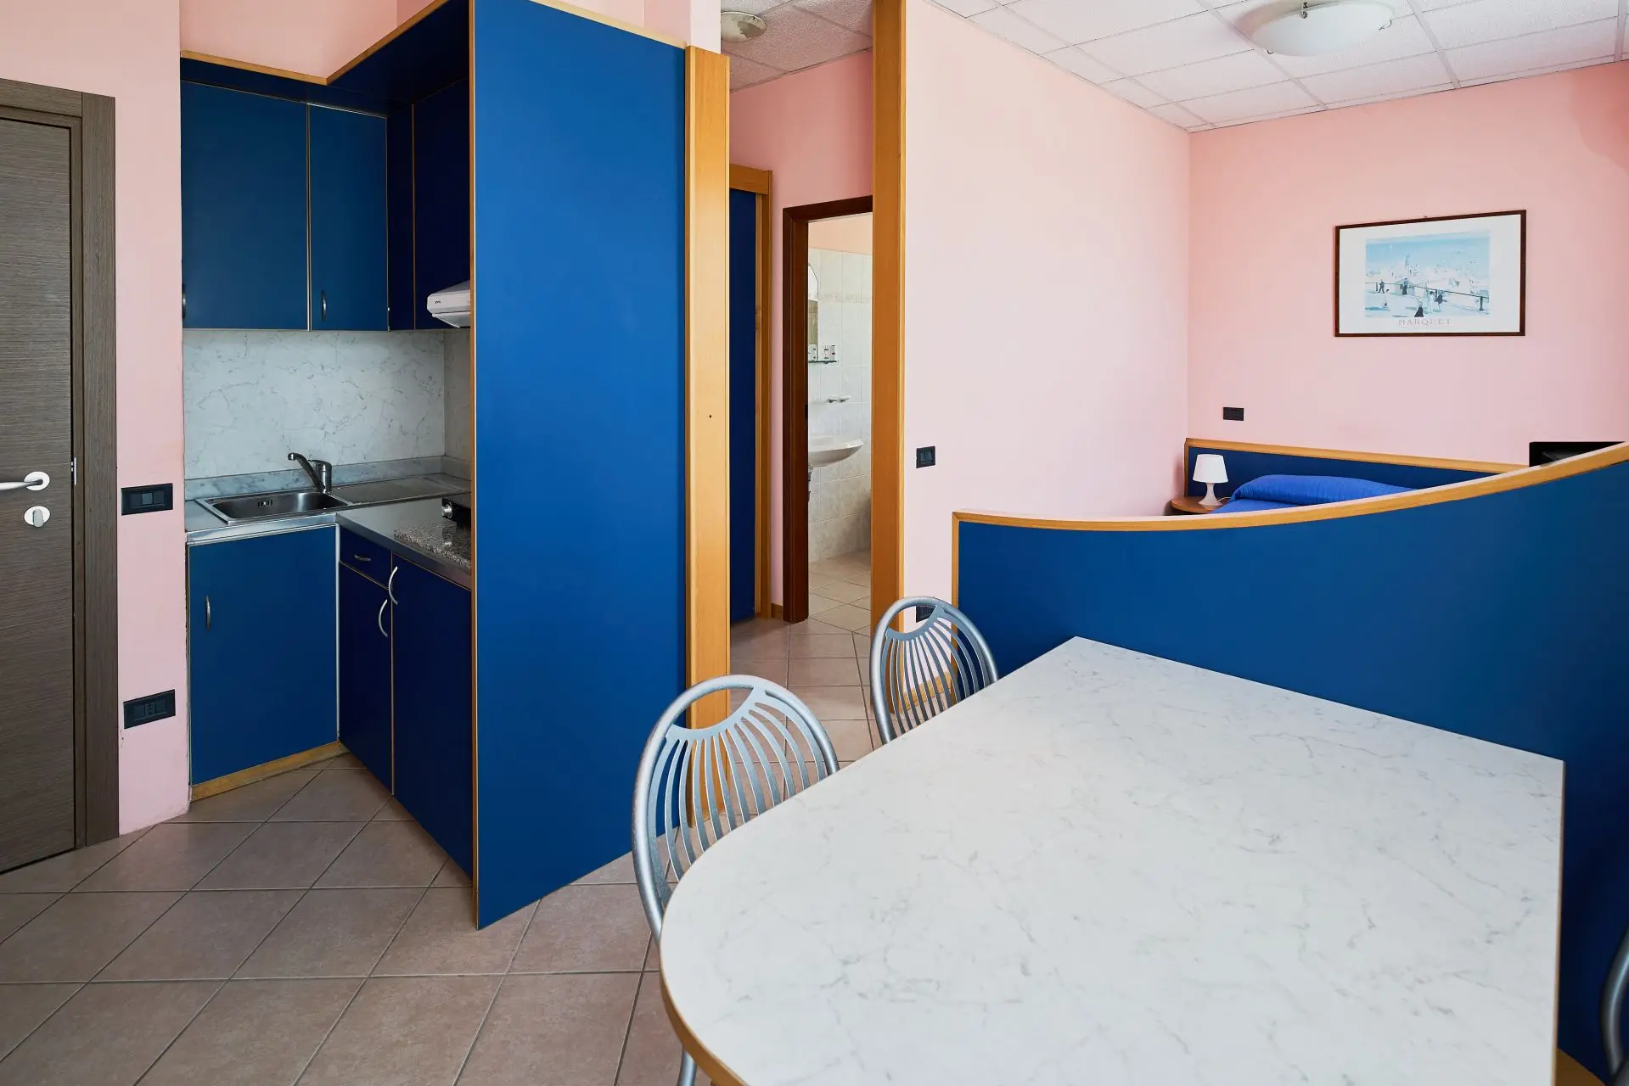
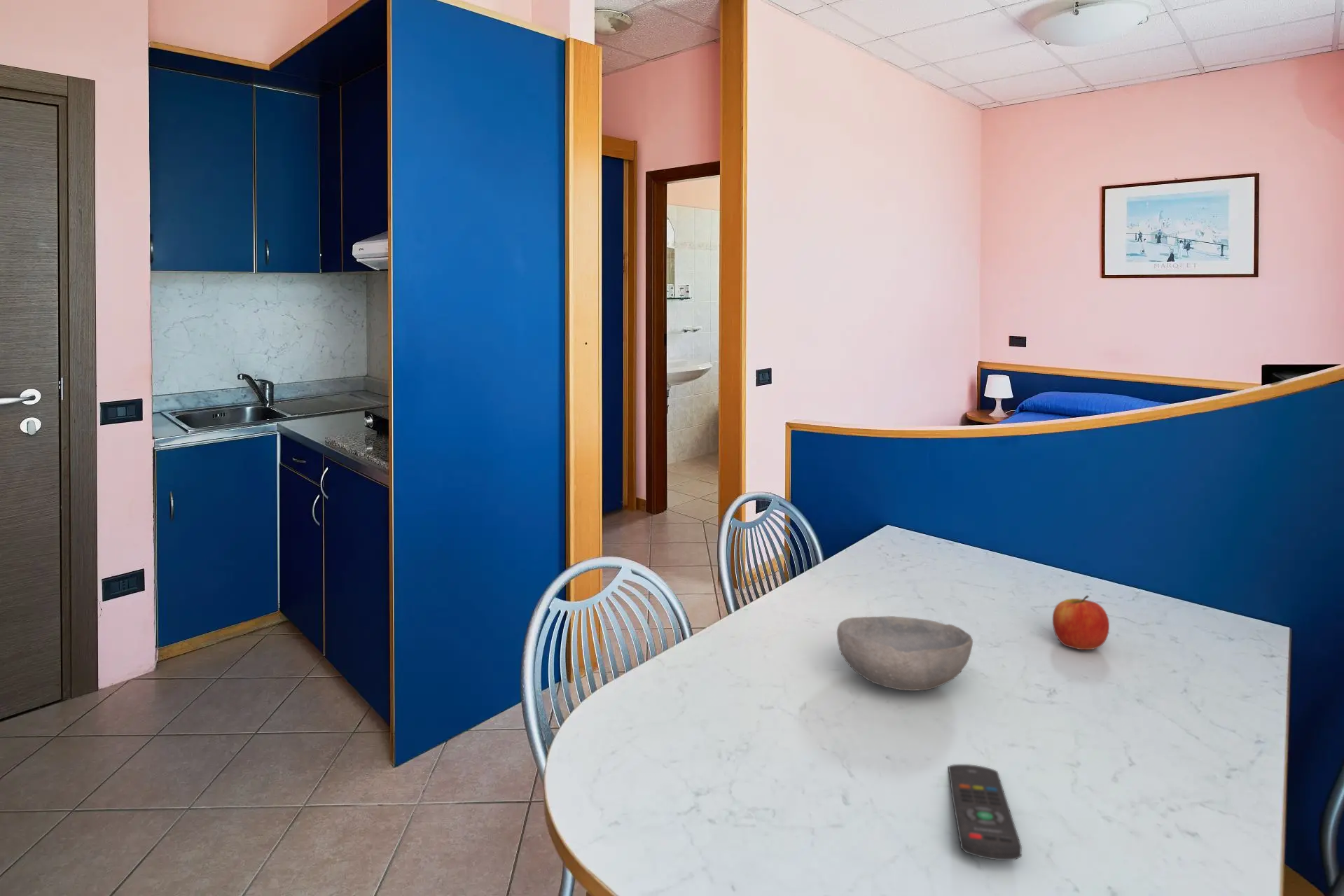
+ remote control [948,764,1023,861]
+ apple [1052,595,1110,650]
+ bowl [836,615,974,692]
